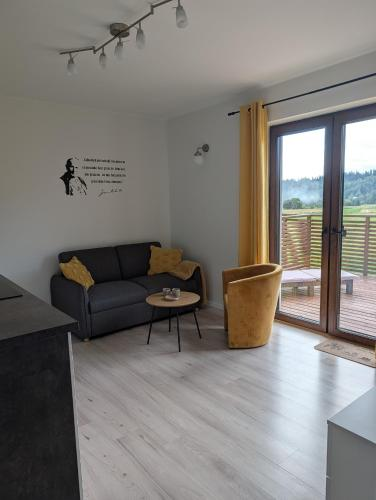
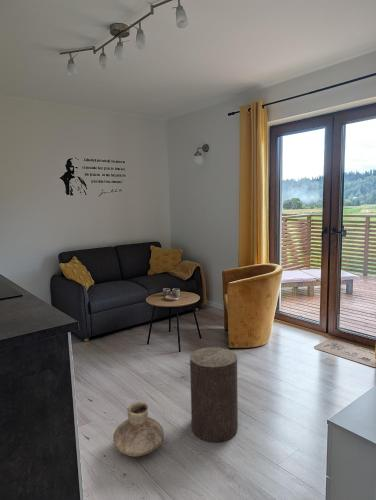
+ stool [189,346,239,443]
+ vase [112,401,165,457]
